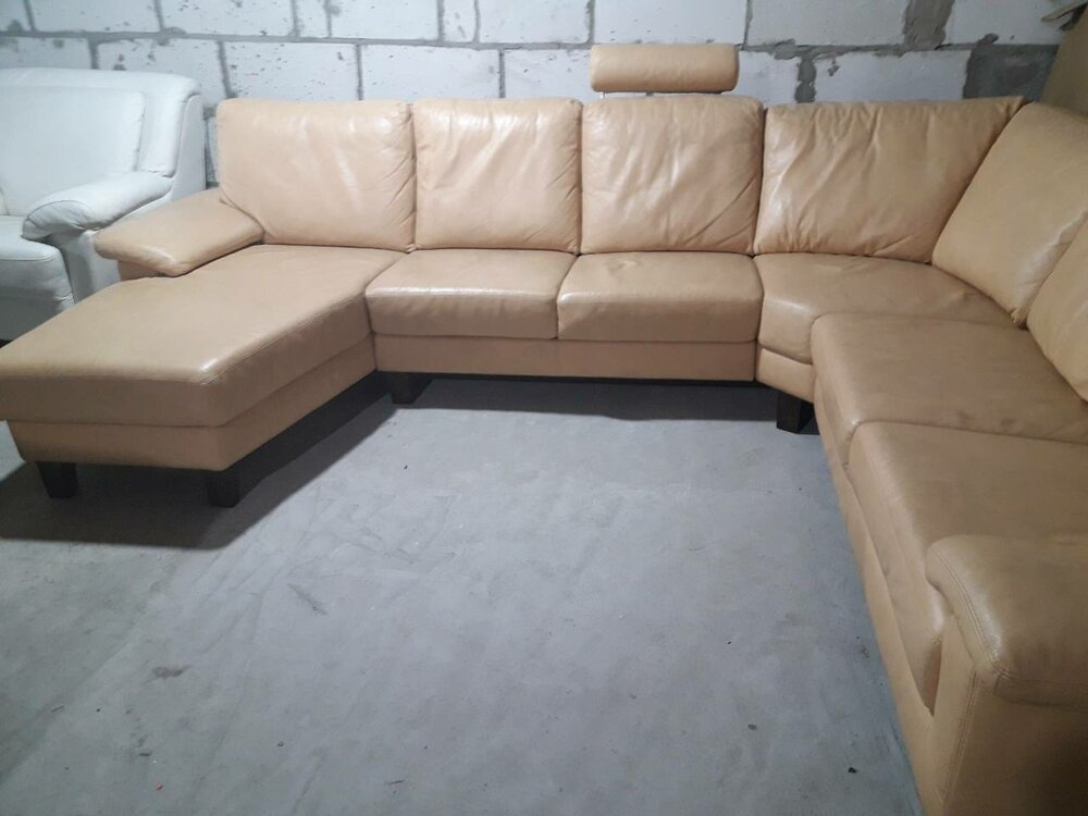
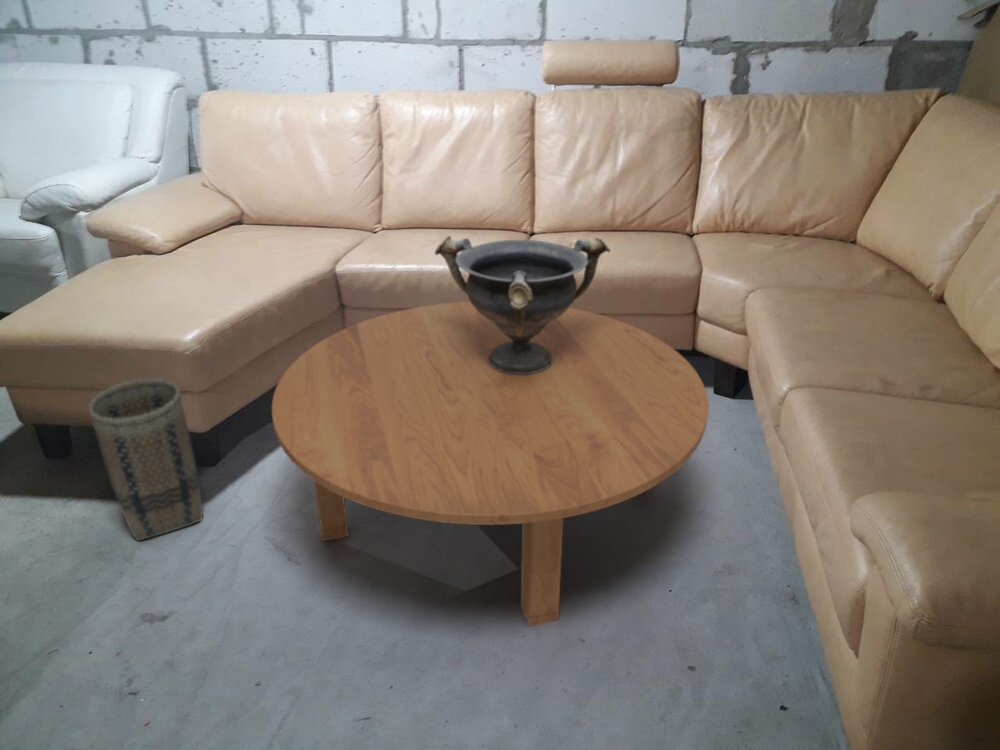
+ decorative bowl [434,235,612,375]
+ basket [88,378,204,542]
+ coffee table [271,300,709,628]
